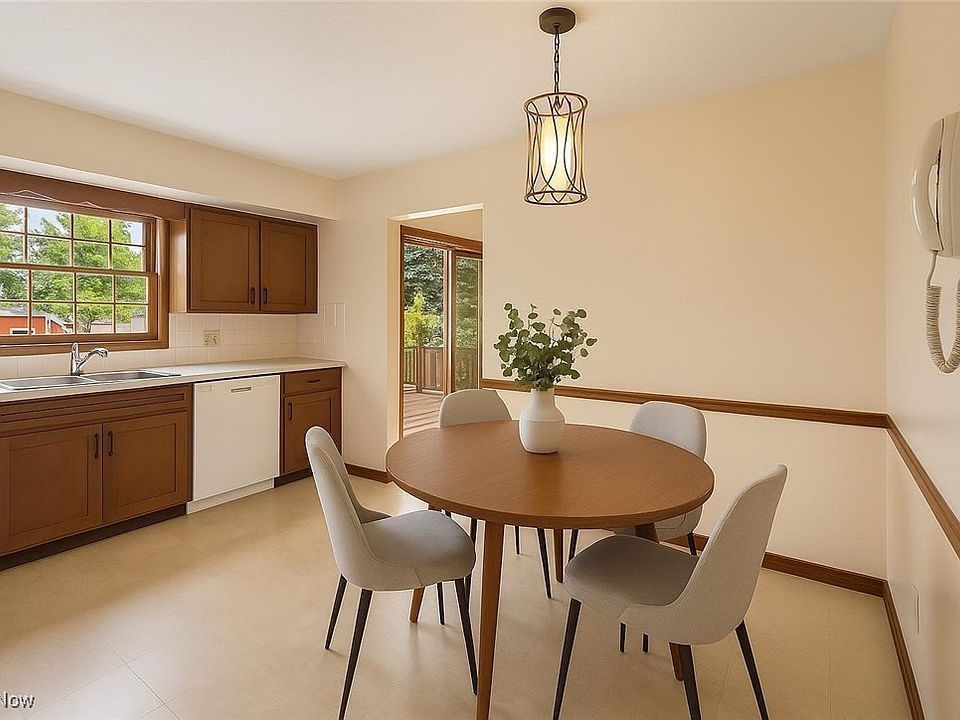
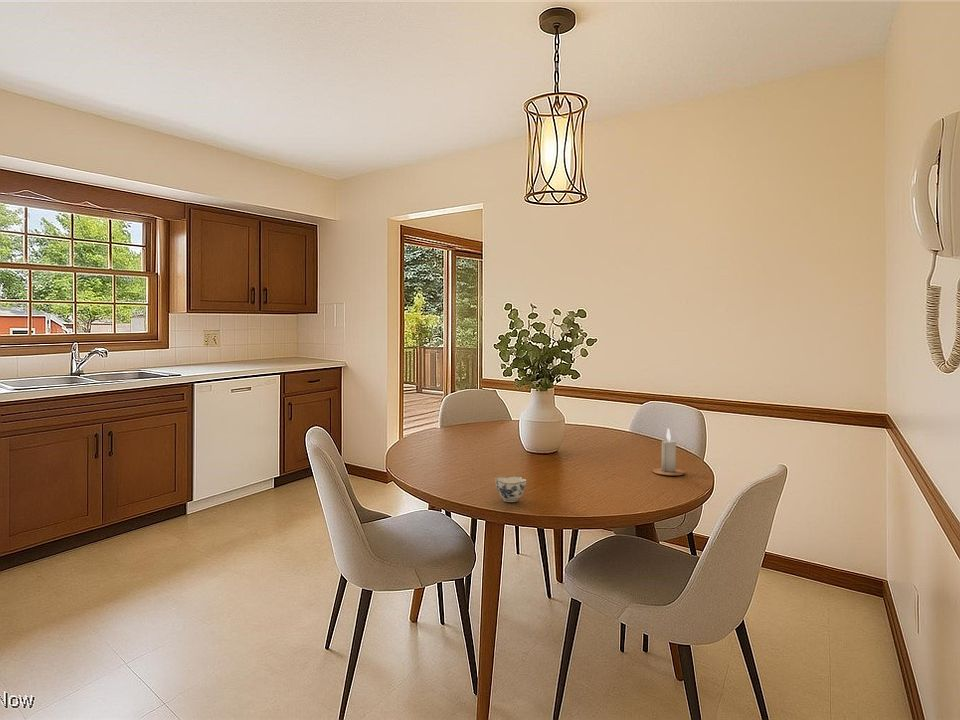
+ chinaware [494,475,527,503]
+ candle [652,427,686,476]
